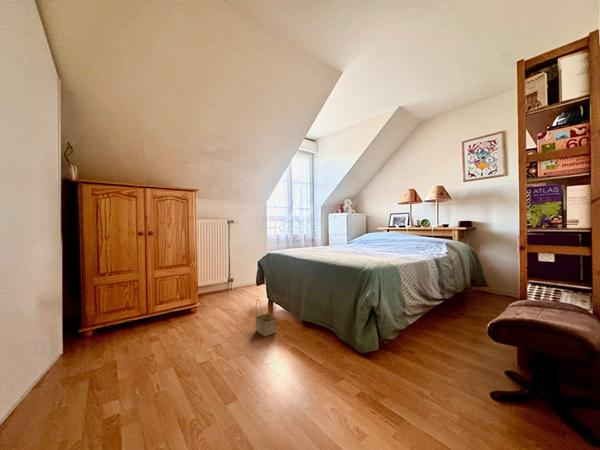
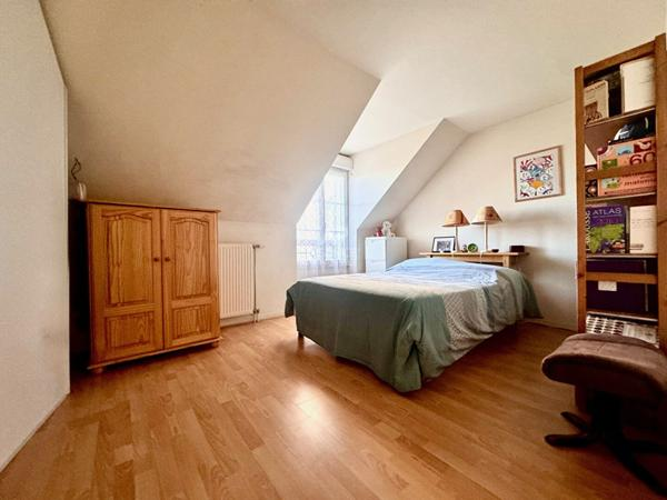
- basket [255,295,277,337]
